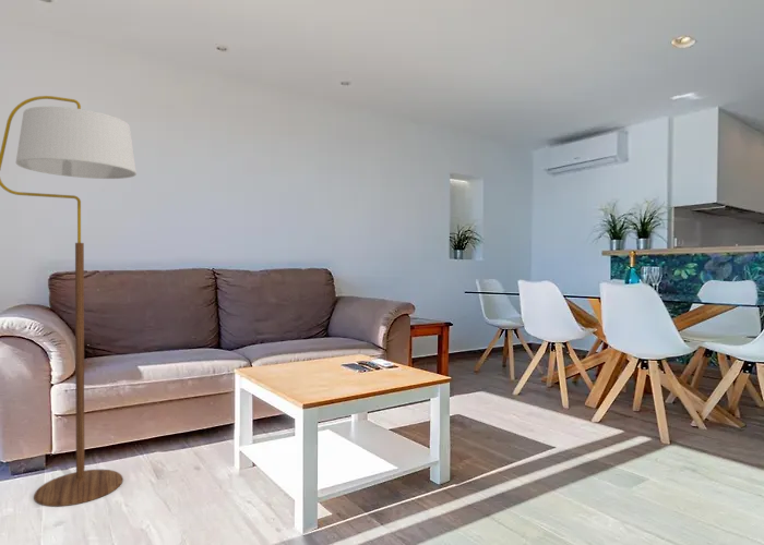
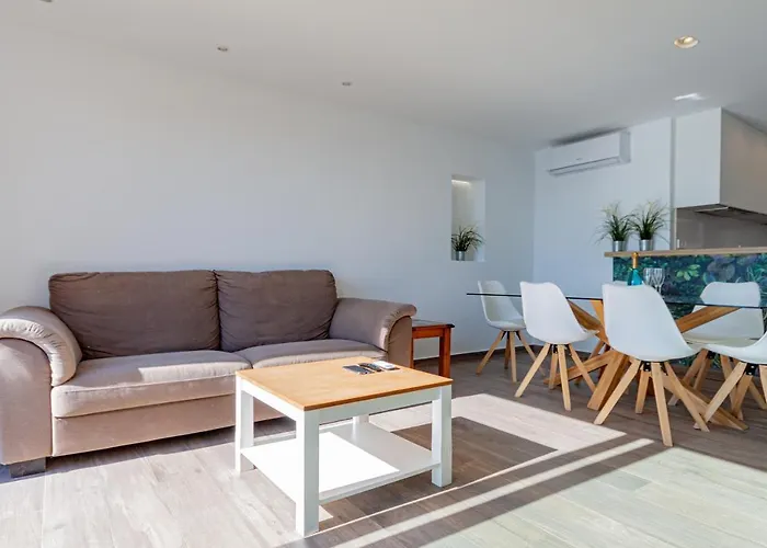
- floor lamp [0,95,138,508]
